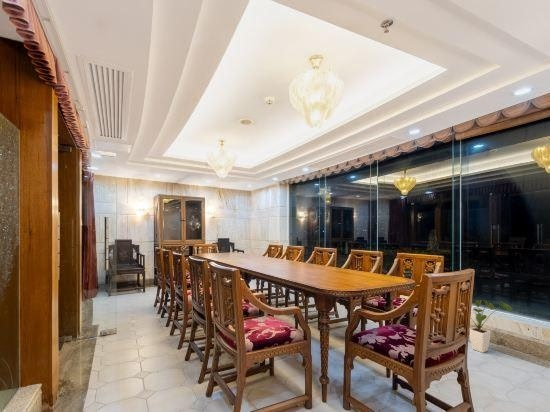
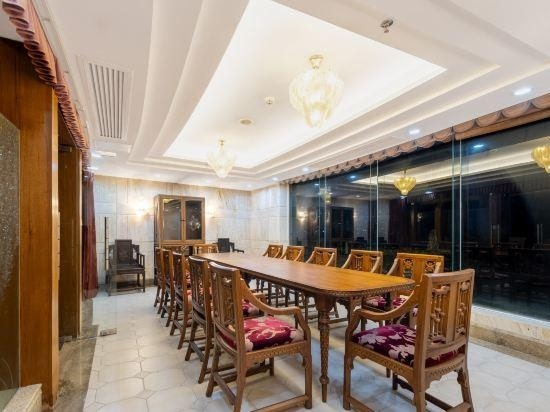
- house plant [469,299,513,354]
